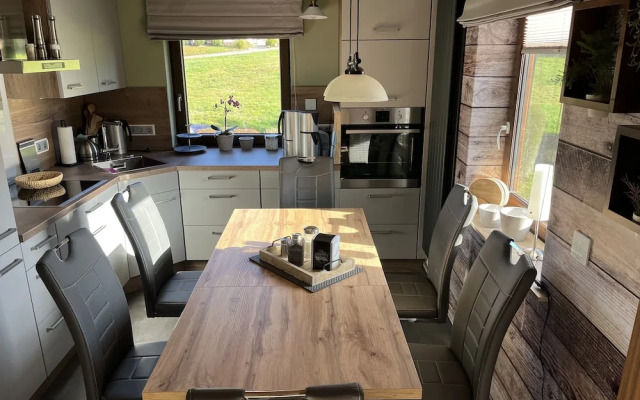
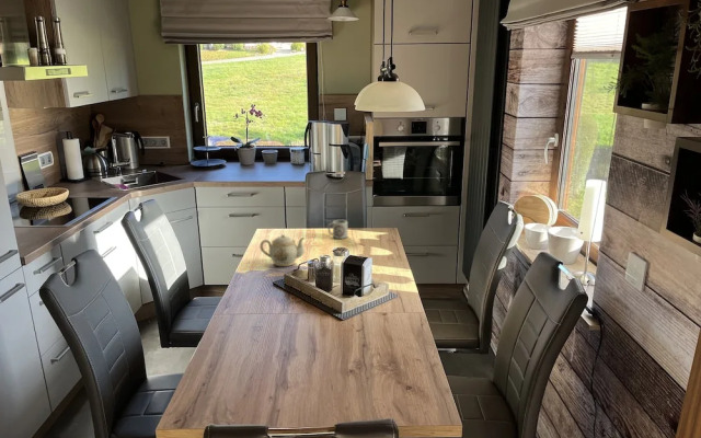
+ teapot [260,233,306,267]
+ cup [326,219,348,240]
